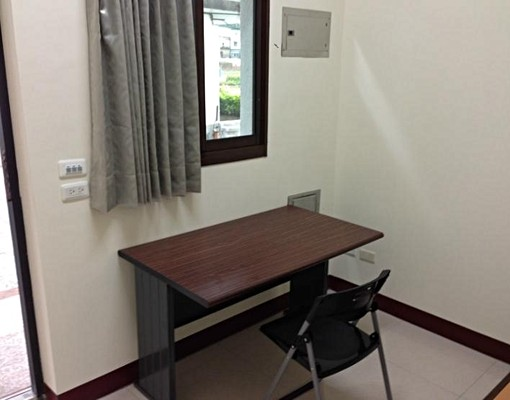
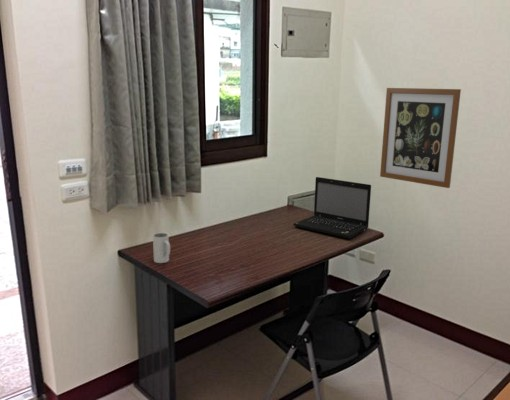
+ wall art [379,87,462,189]
+ laptop [292,176,372,239]
+ mug [152,232,171,264]
